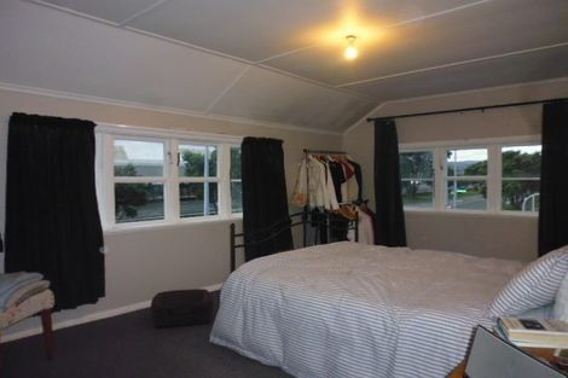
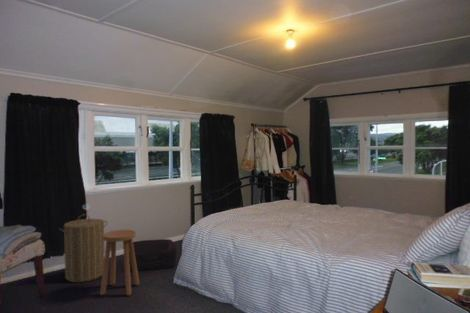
+ stool [99,229,140,297]
+ laundry hamper [59,213,108,283]
